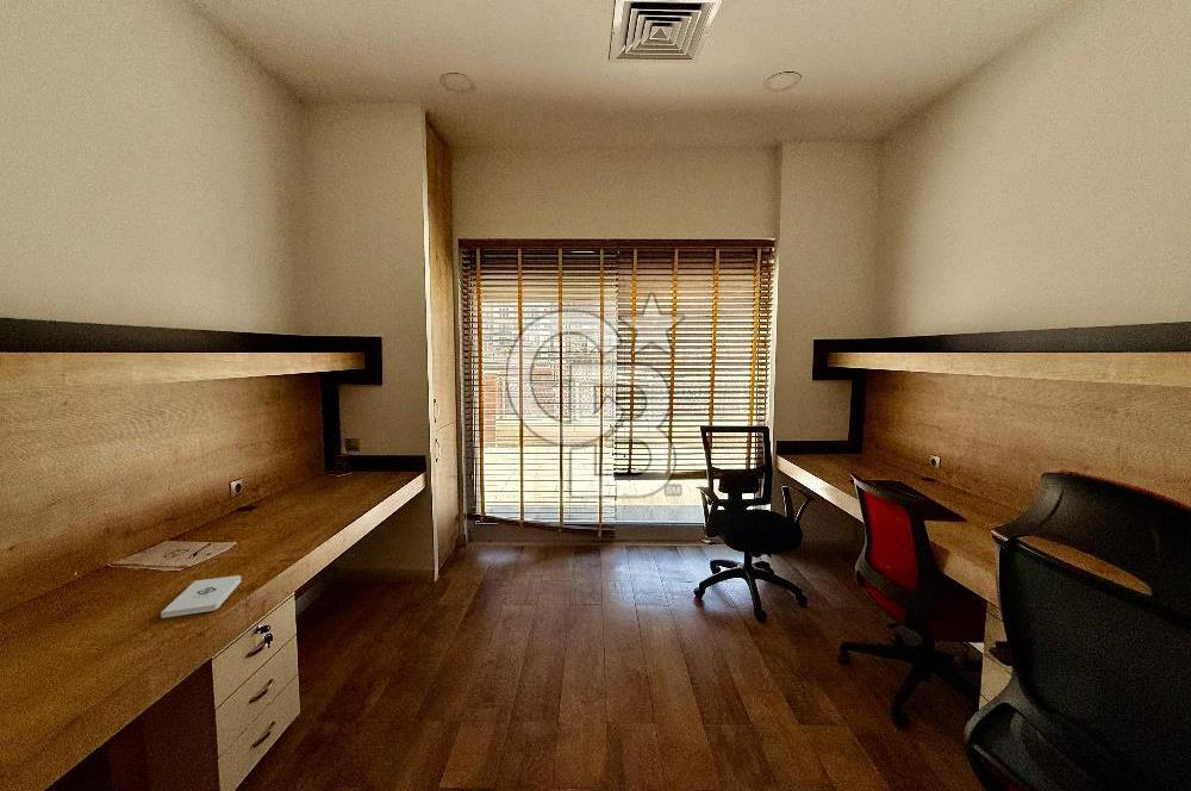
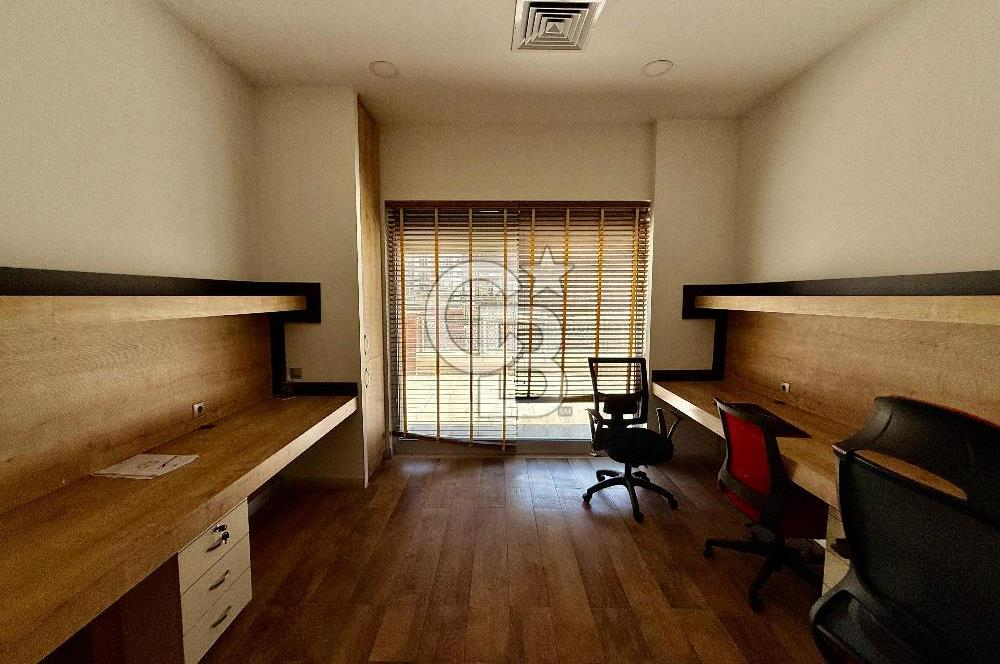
- notepad [161,574,242,619]
